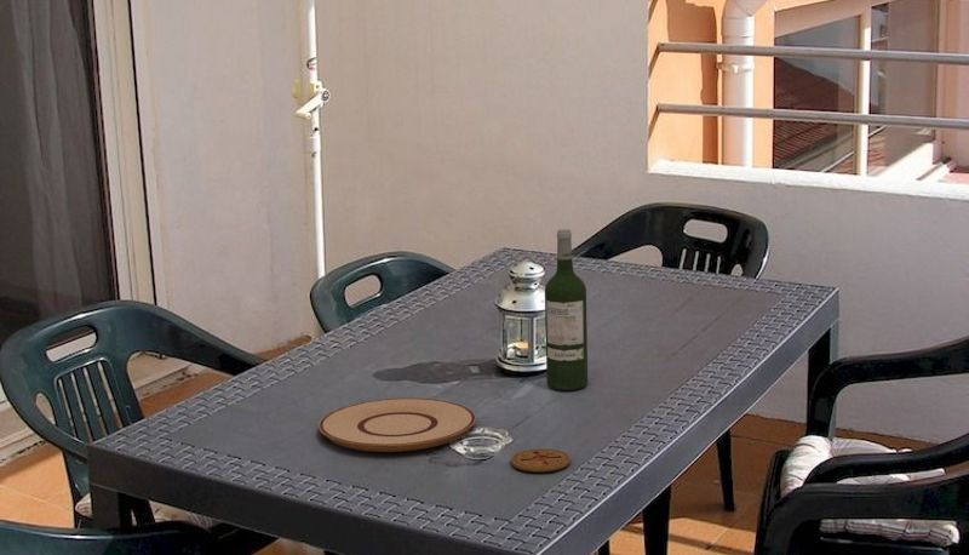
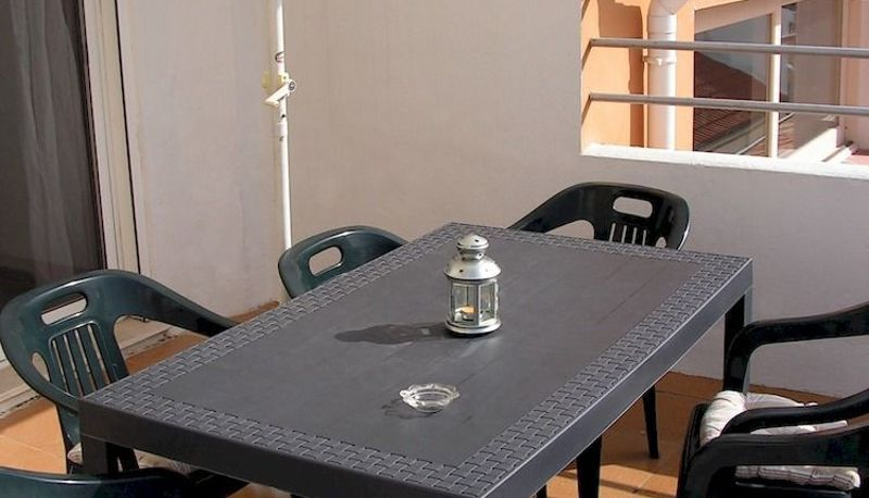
- coaster [510,447,572,473]
- wine bottle [544,228,589,391]
- plate [317,396,477,453]
